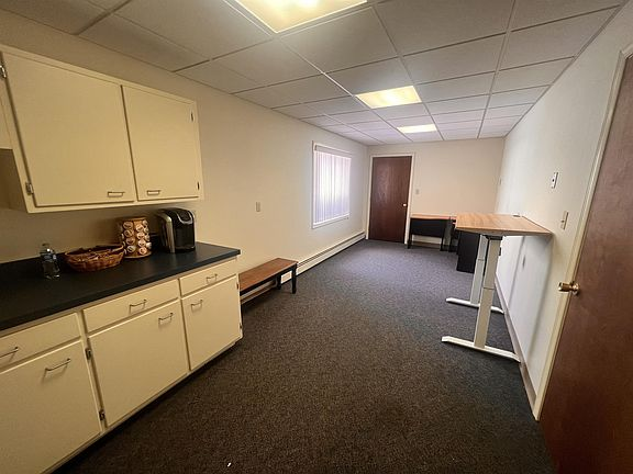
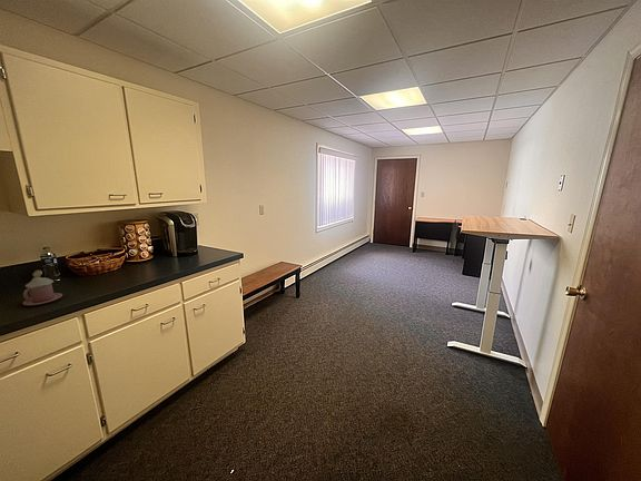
+ mug [22,269,63,306]
